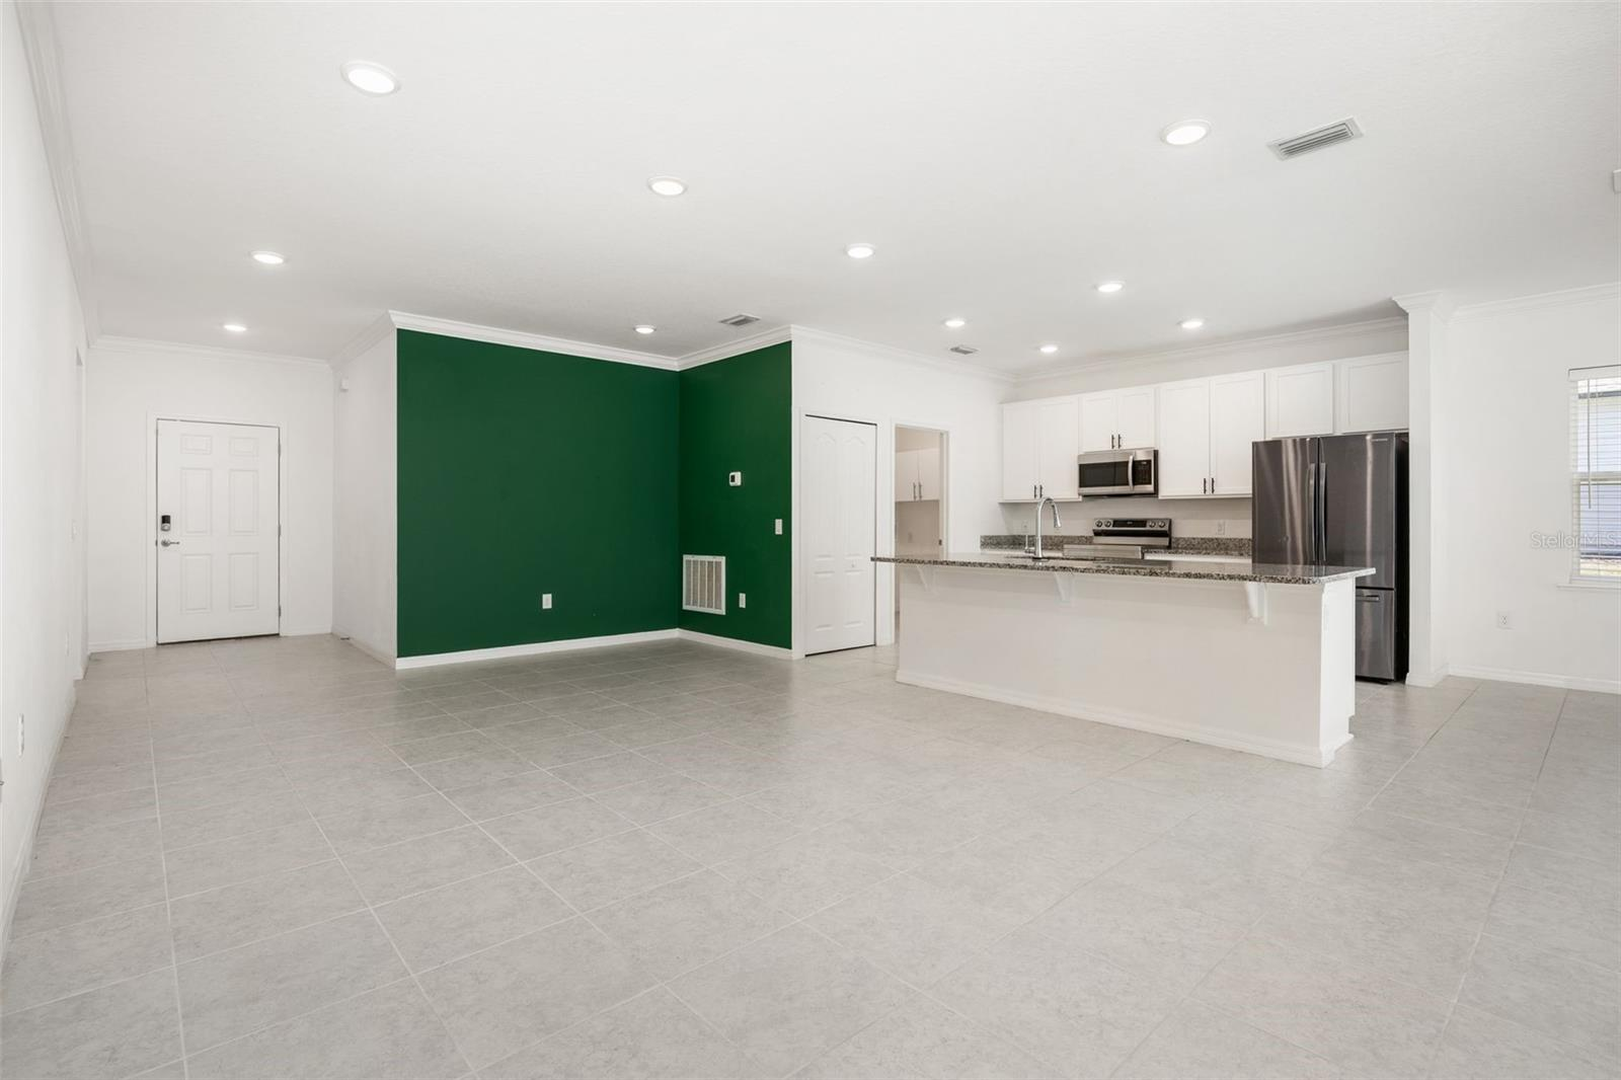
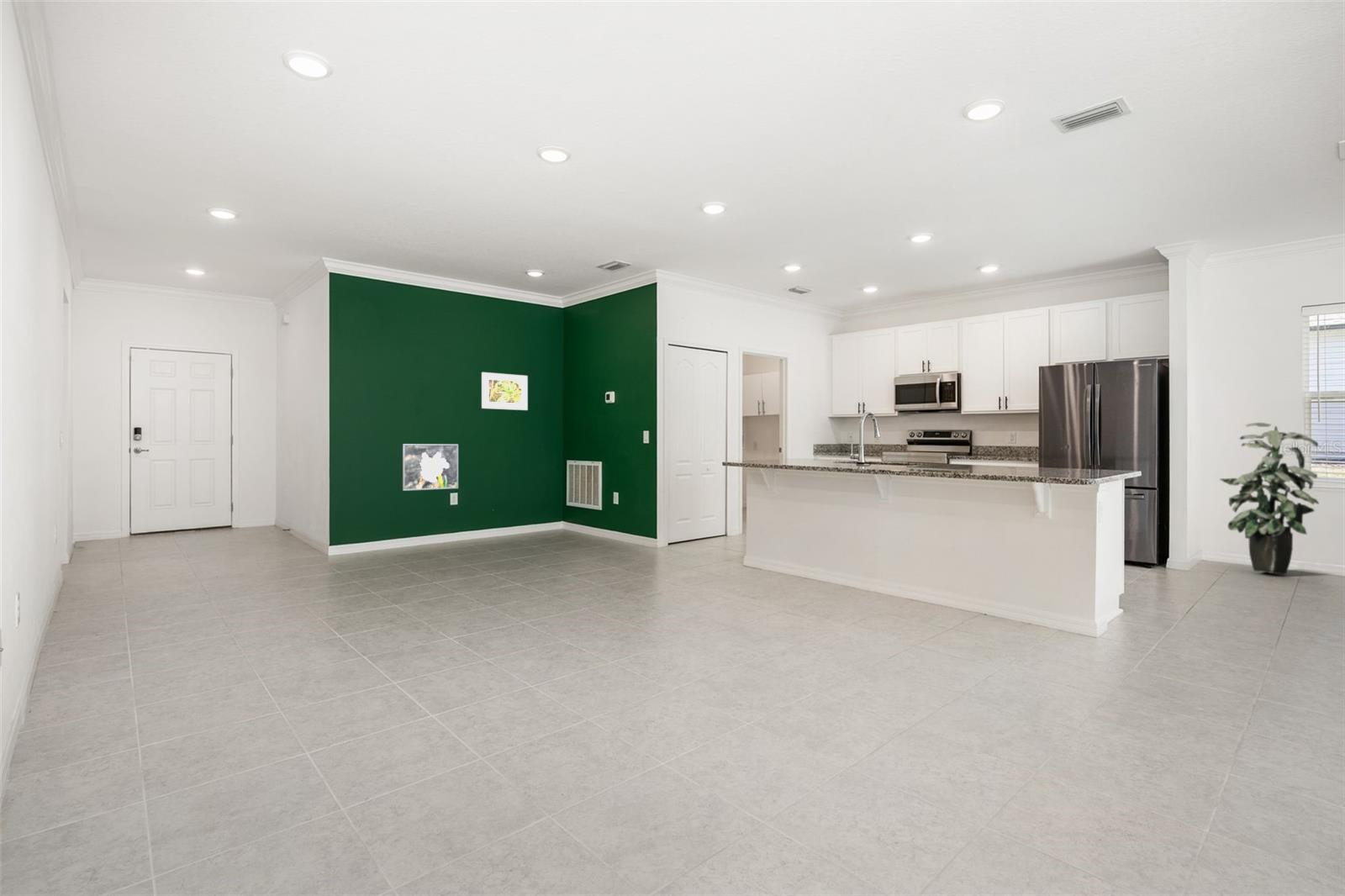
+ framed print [402,443,459,492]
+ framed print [481,372,529,411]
+ indoor plant [1218,422,1320,576]
